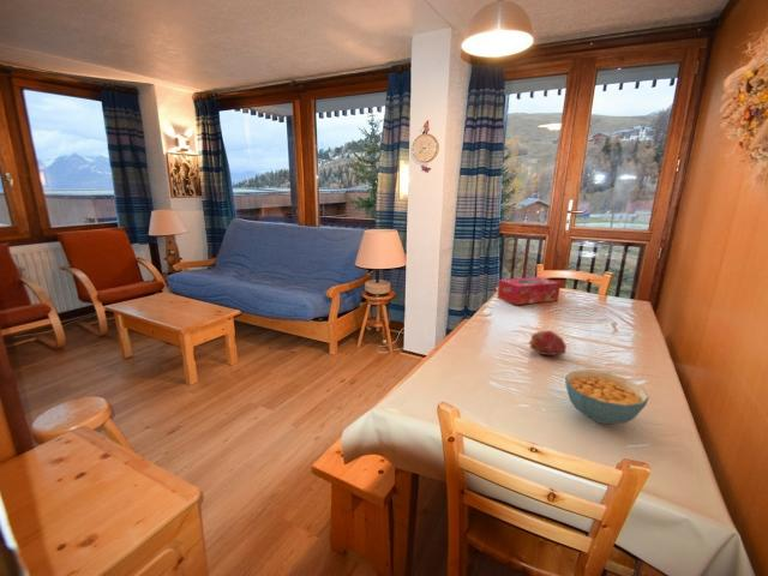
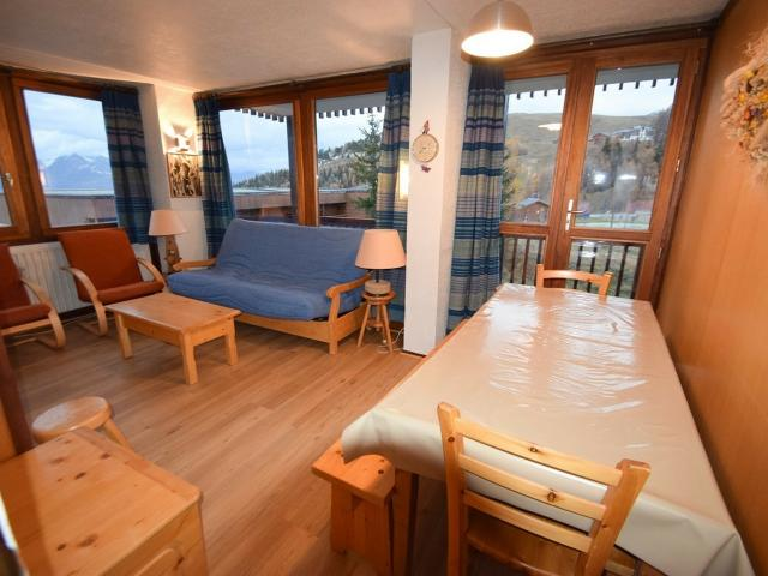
- tissue box [496,276,562,306]
- fruit [528,330,568,356]
- cereal bowl [564,368,650,425]
